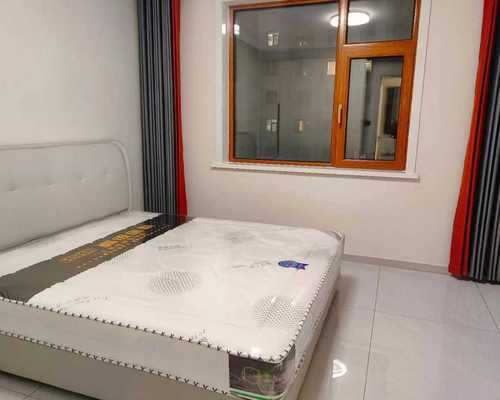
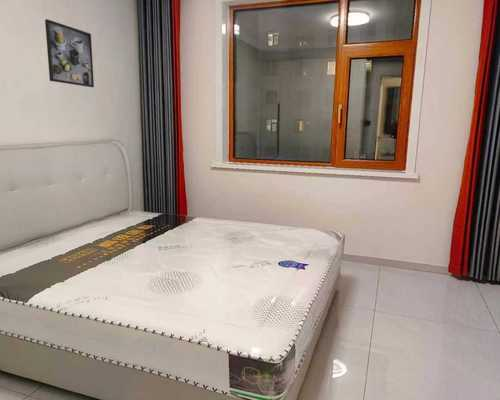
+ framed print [44,18,95,88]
